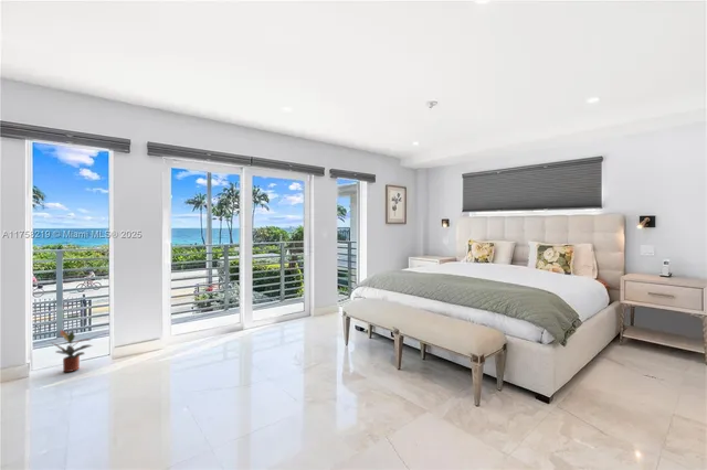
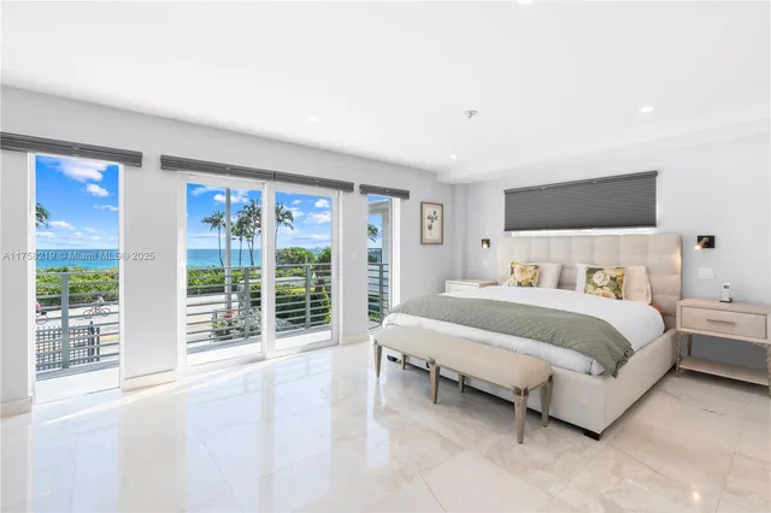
- potted plant [50,329,94,373]
